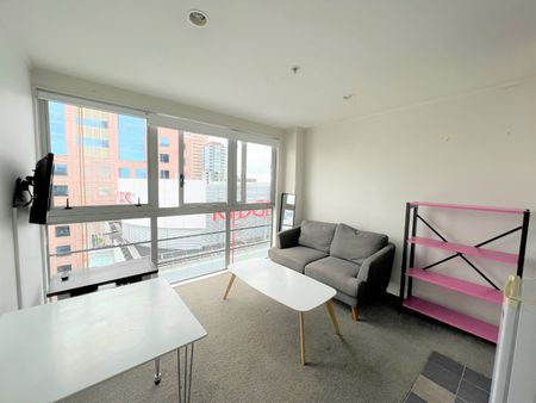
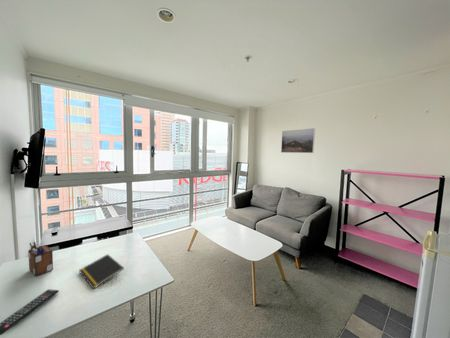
+ remote control [0,288,60,336]
+ desk organizer [27,241,54,277]
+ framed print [280,127,316,154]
+ notepad [78,253,125,290]
